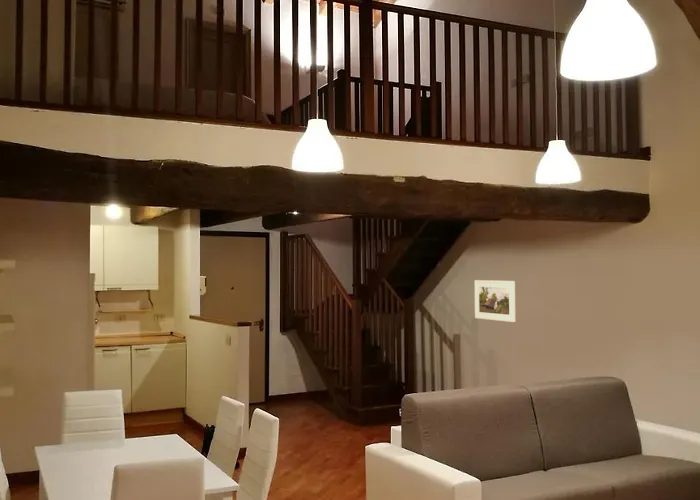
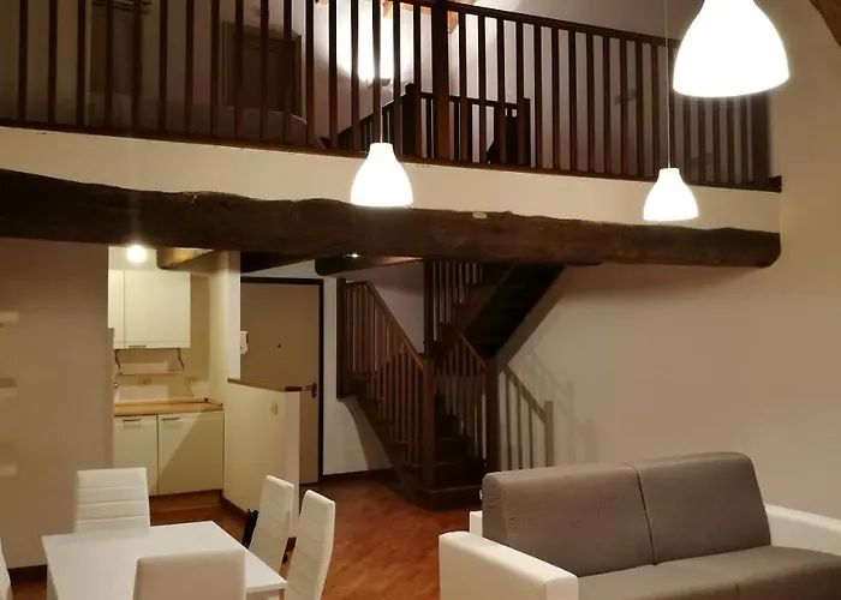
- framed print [474,279,516,323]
